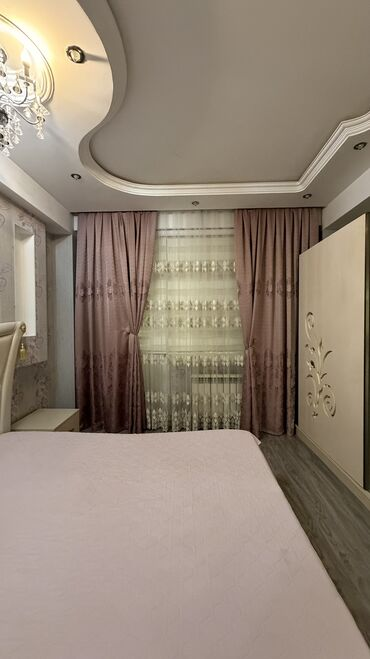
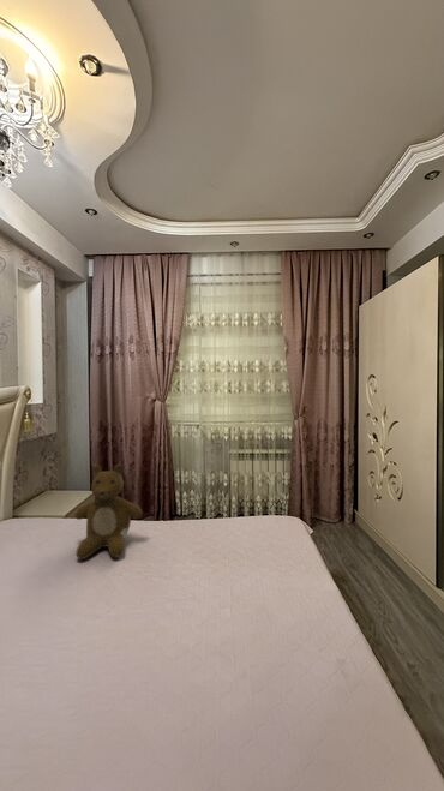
+ teddy bear [74,463,143,561]
